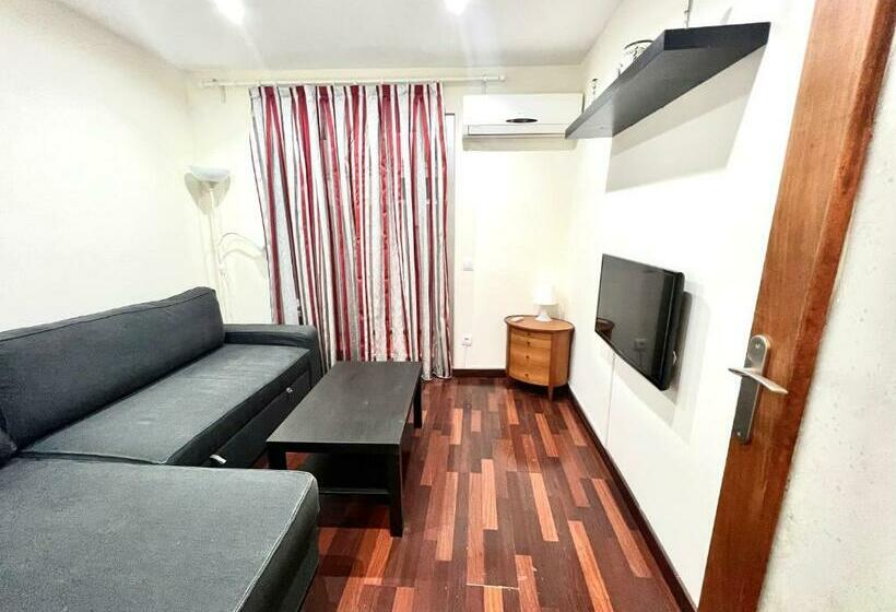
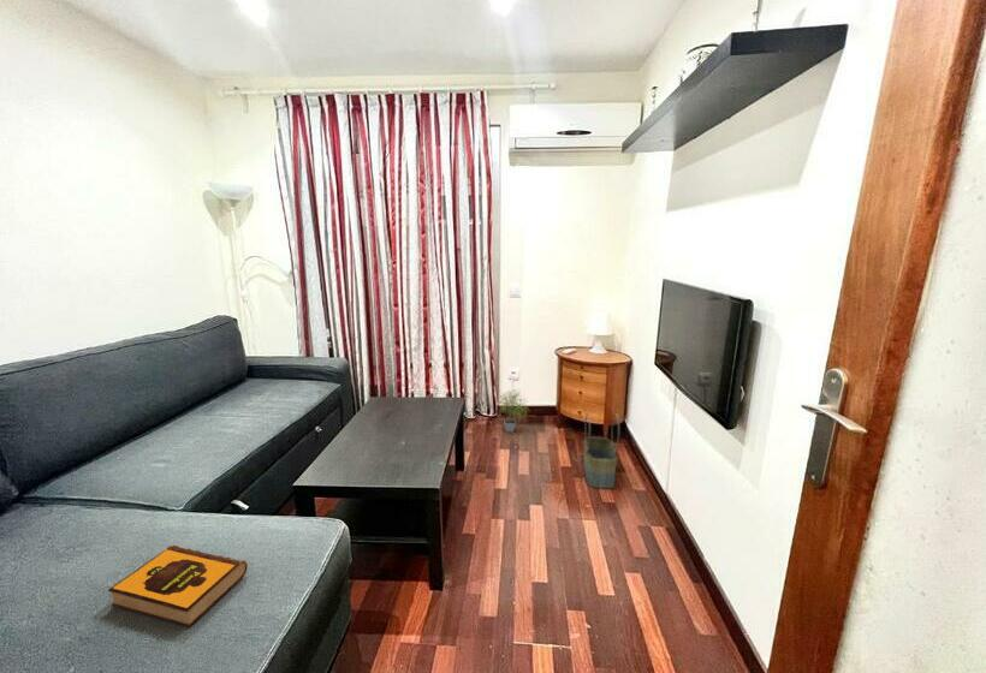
+ basket [582,411,620,489]
+ hardback book [107,544,249,629]
+ potted plant [495,388,531,434]
